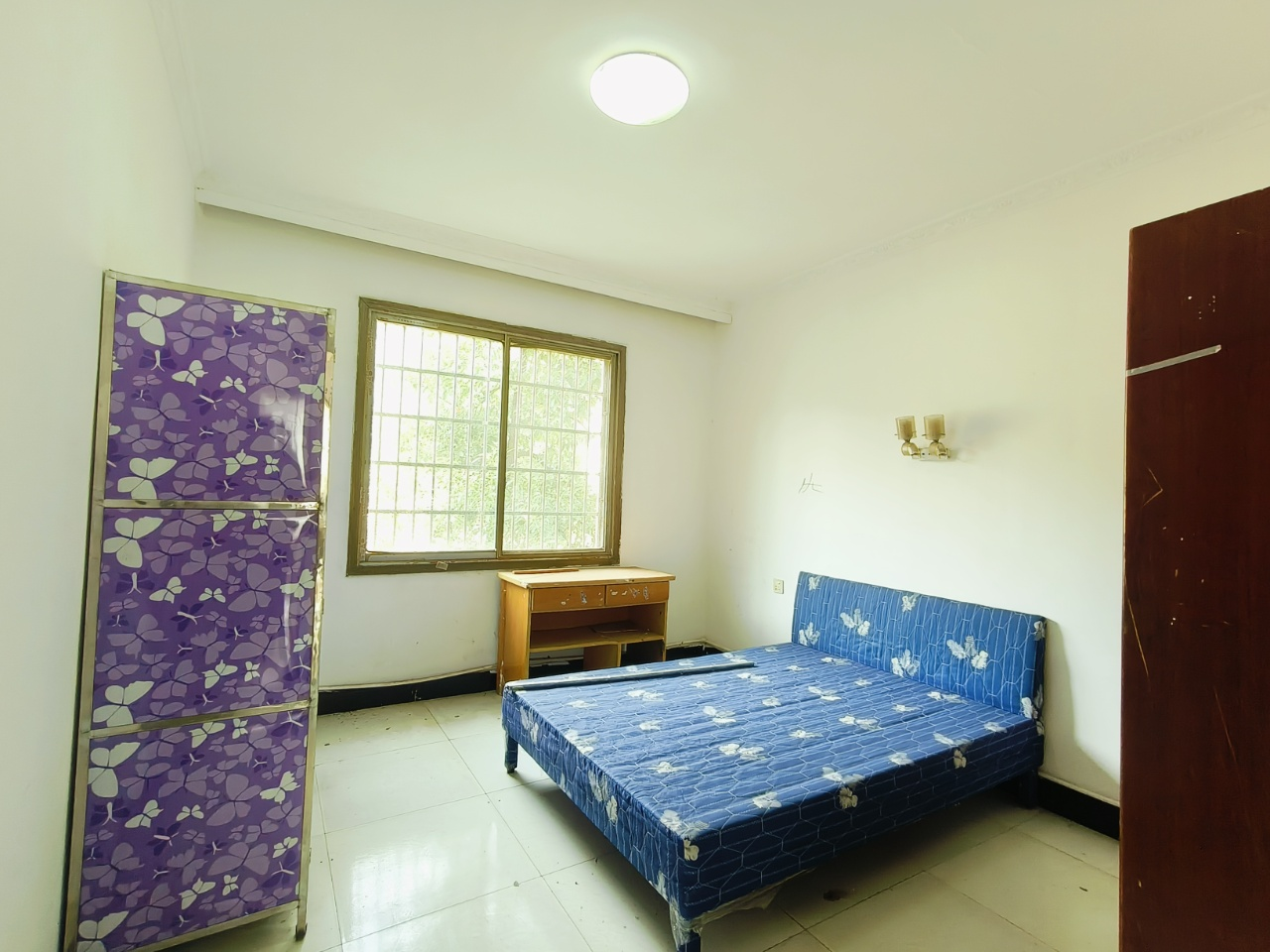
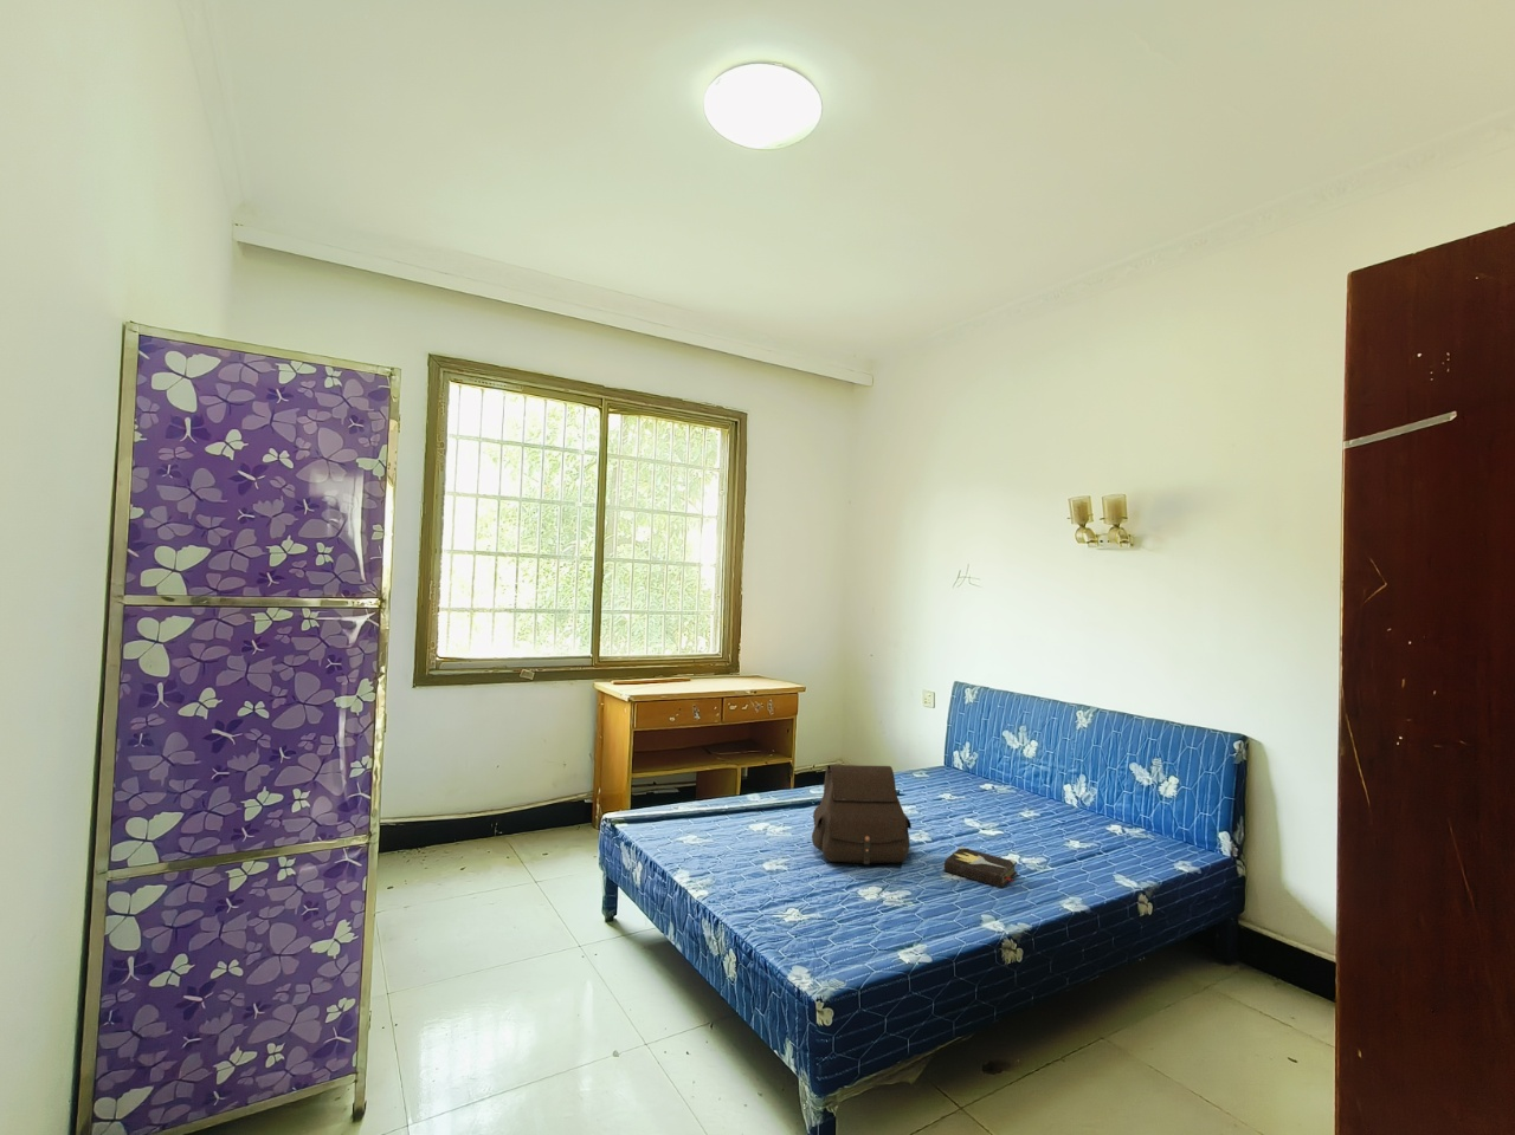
+ hardback book [944,845,1018,889]
+ satchel [811,764,913,866]
